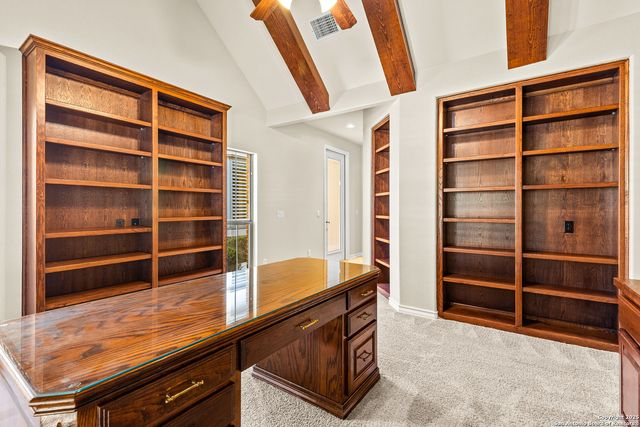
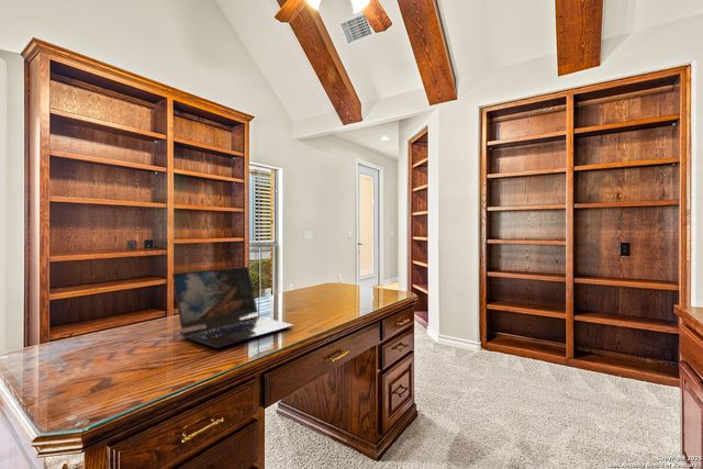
+ laptop [171,266,294,349]
